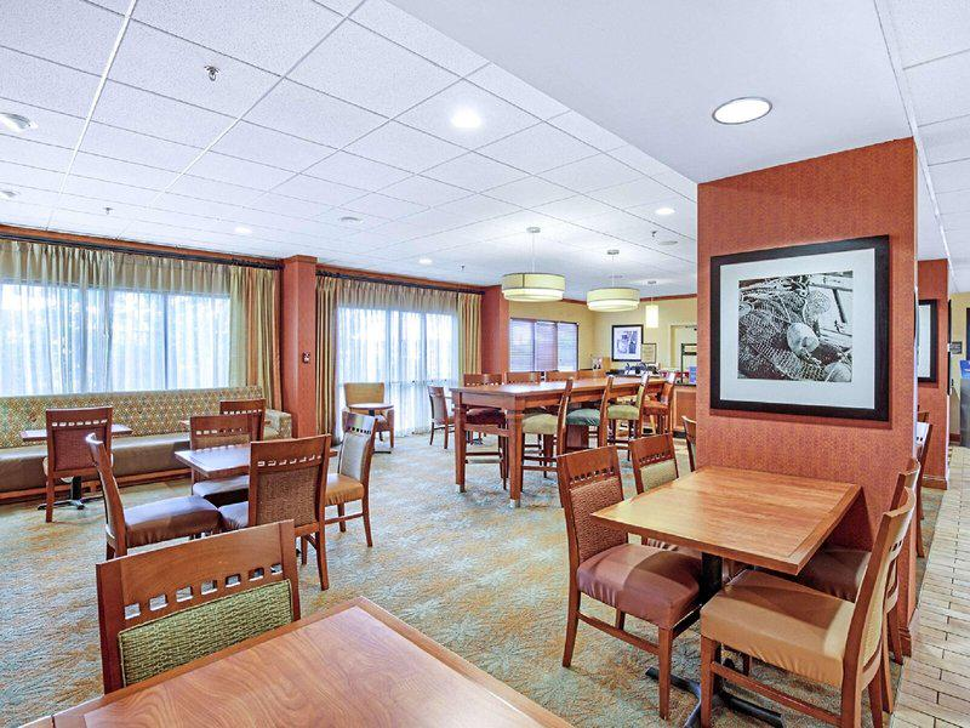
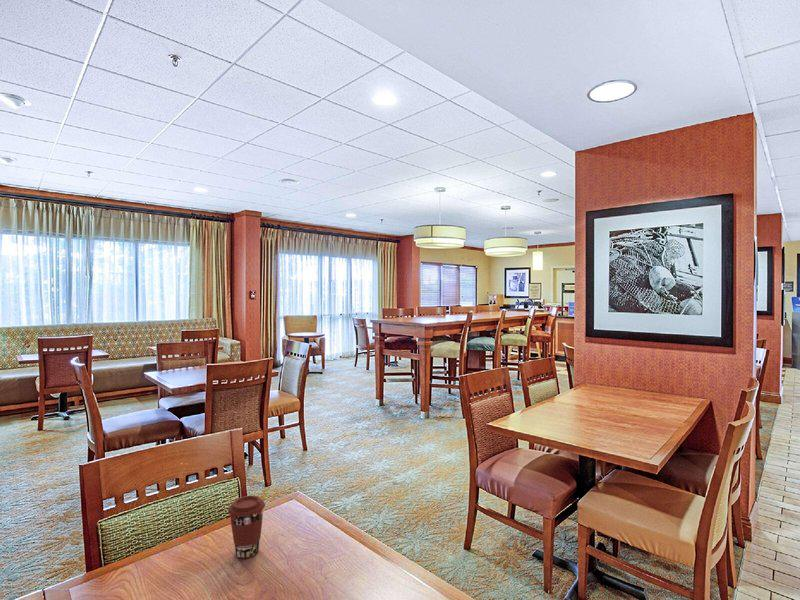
+ coffee cup [227,494,266,559]
